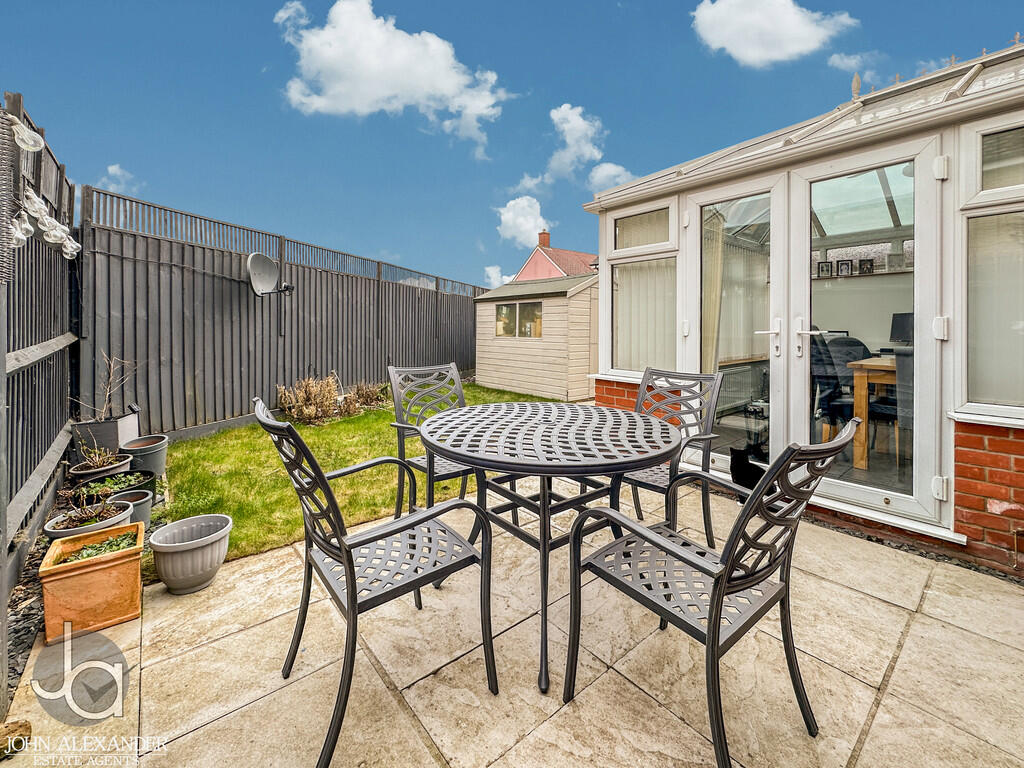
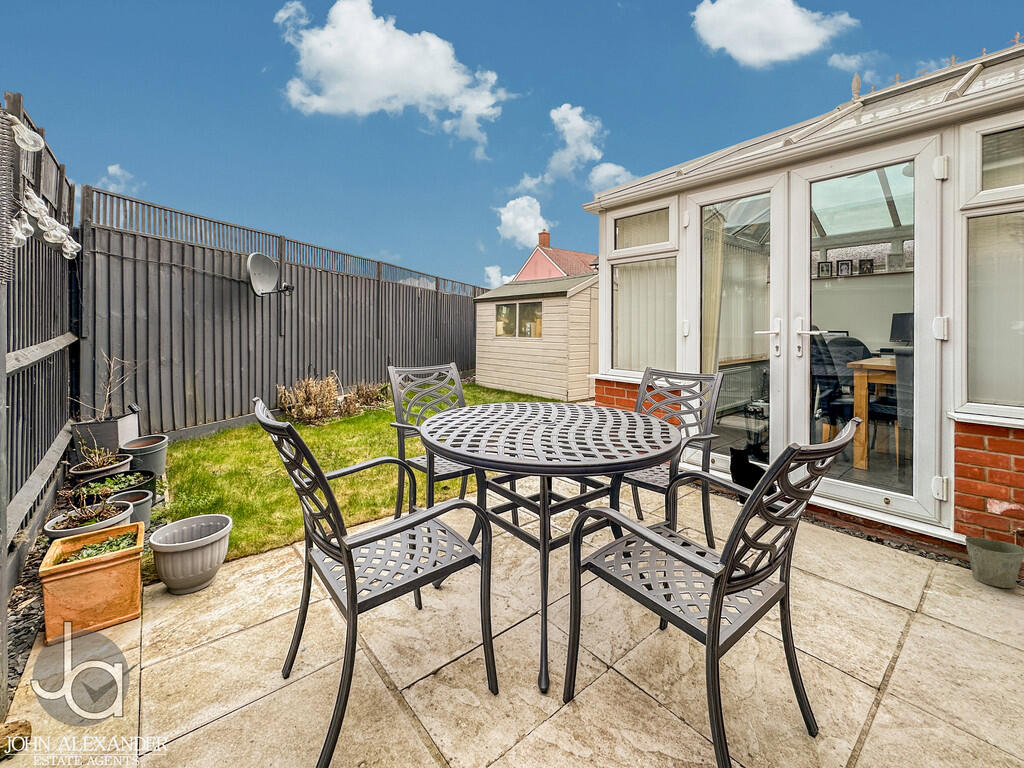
+ bucket [964,518,1024,589]
